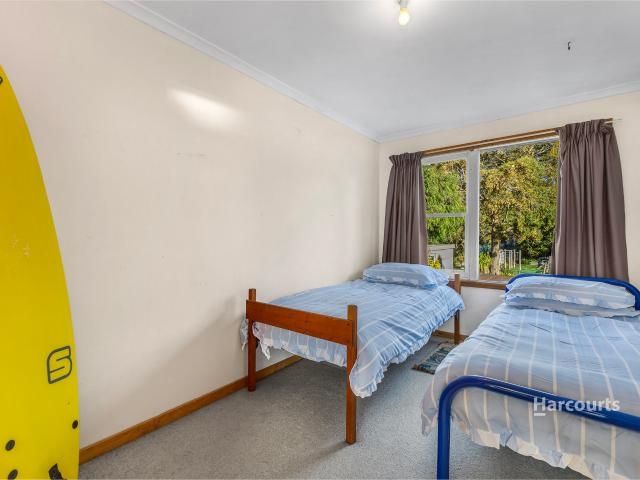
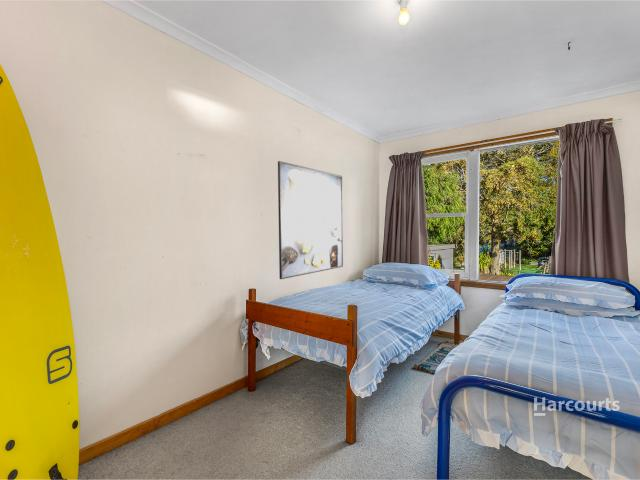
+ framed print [277,160,344,280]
